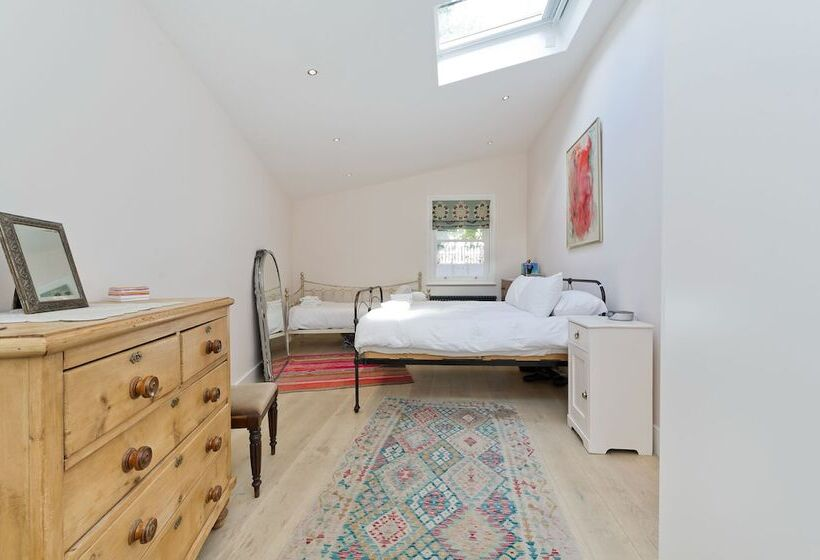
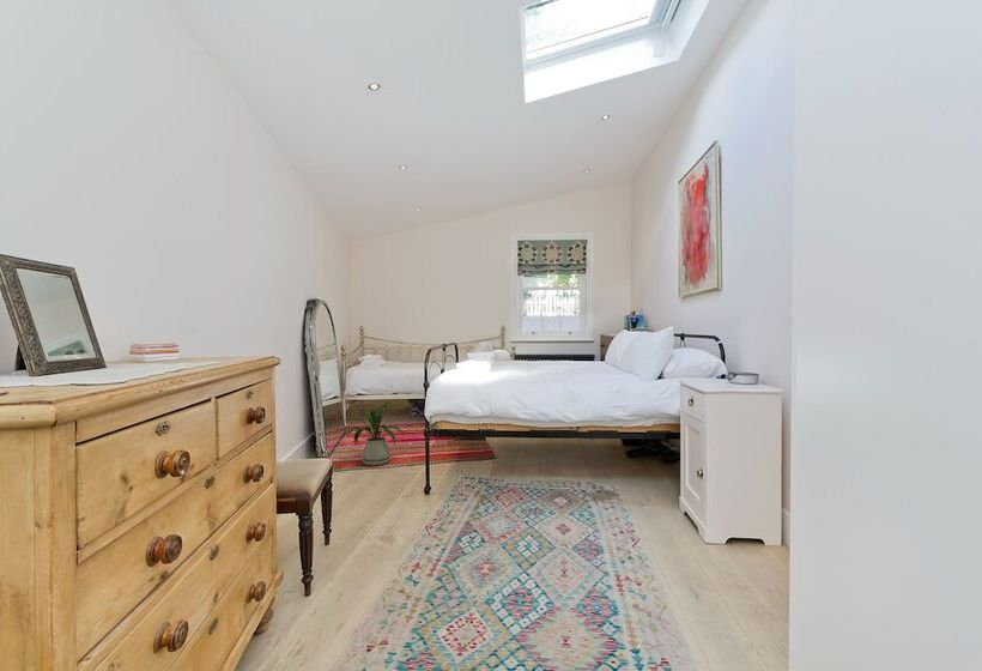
+ house plant [339,399,406,466]
